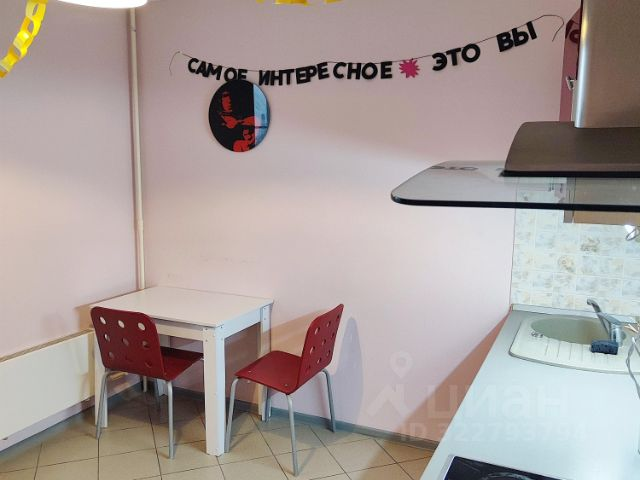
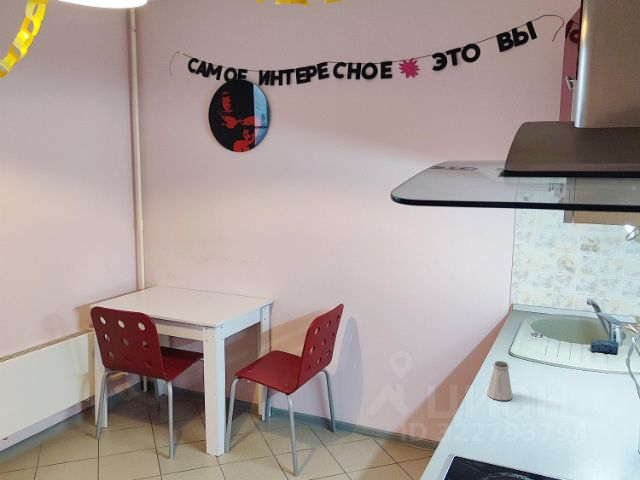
+ saltshaker [486,360,513,401]
